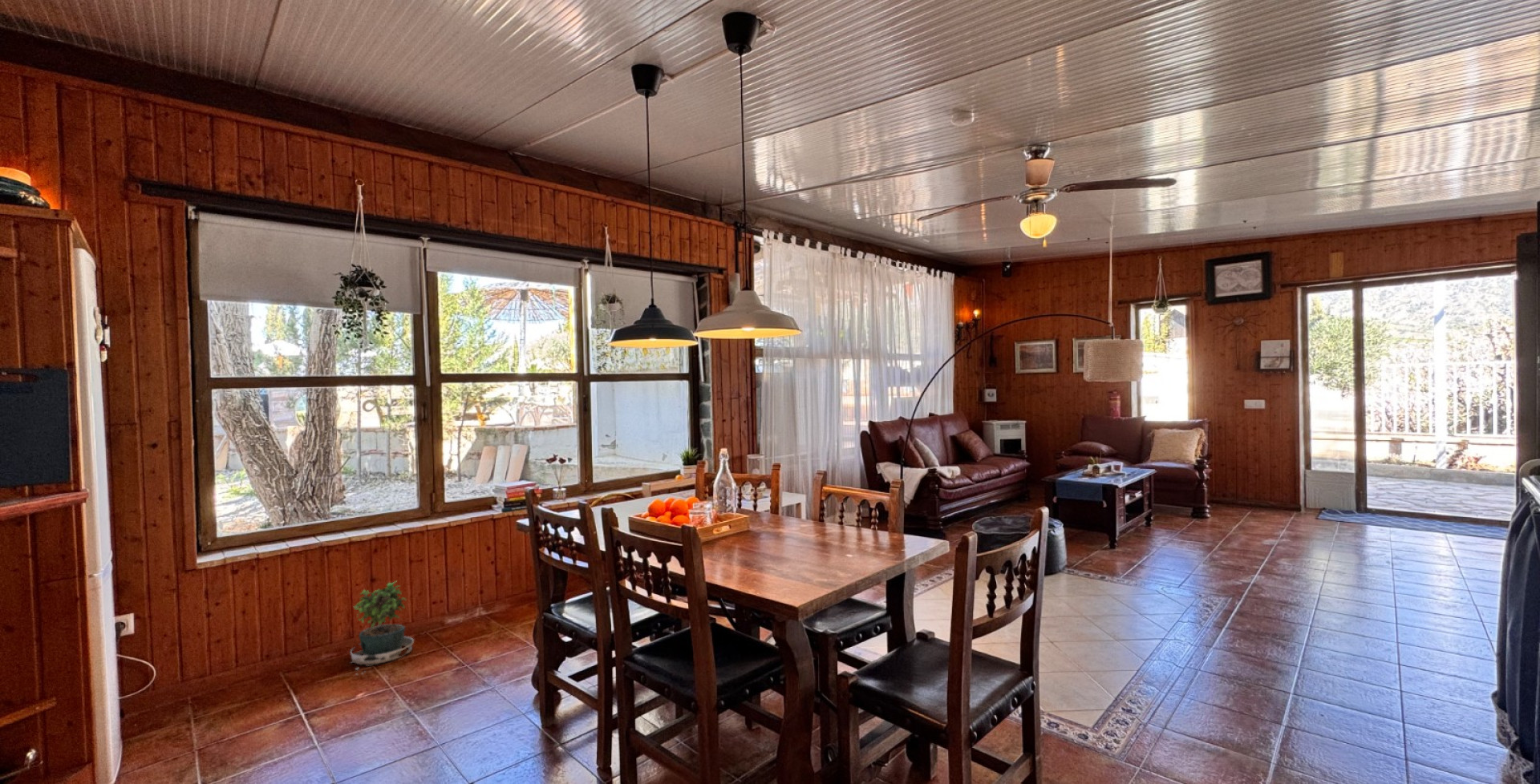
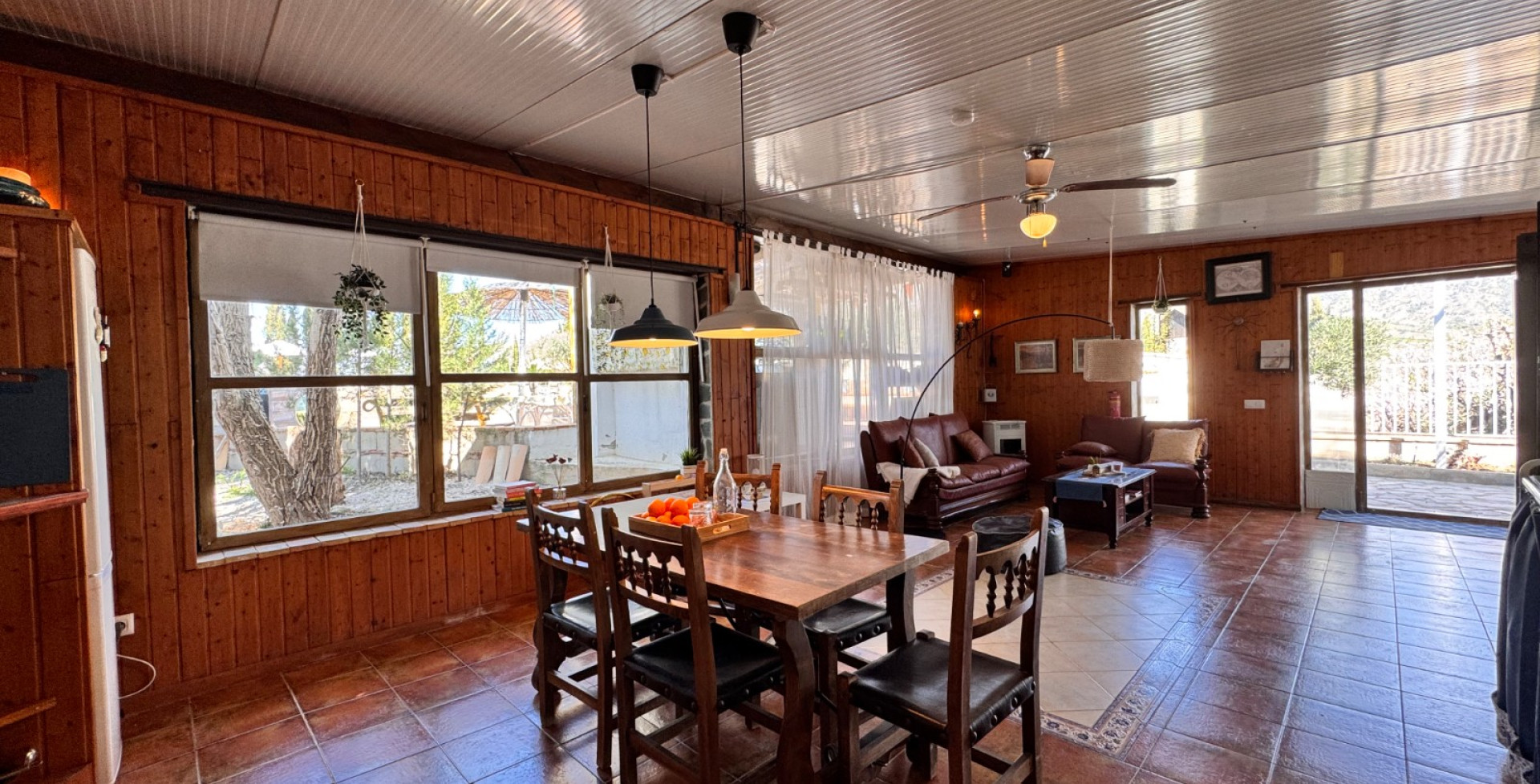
- potted plant [349,580,415,676]
